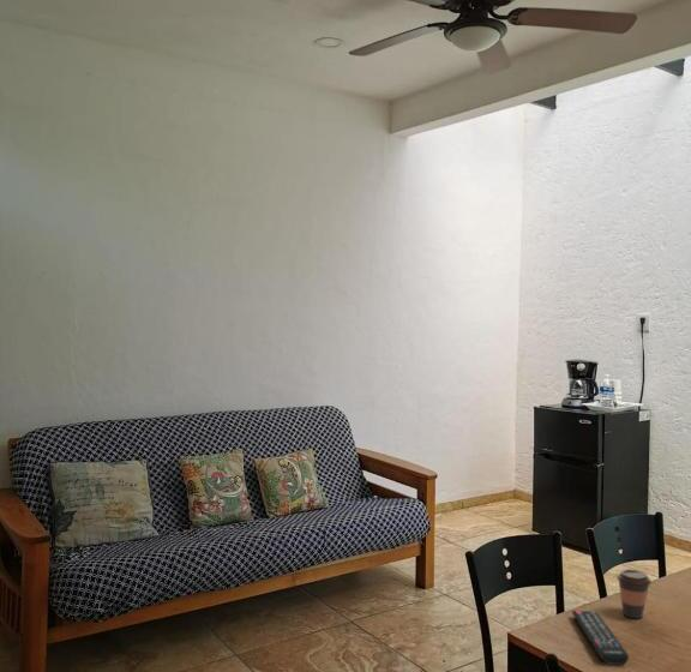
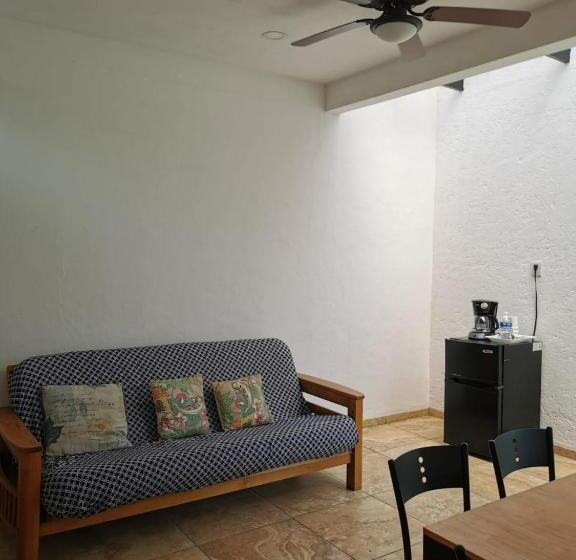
- remote control [571,610,630,666]
- coffee cup [615,568,653,619]
